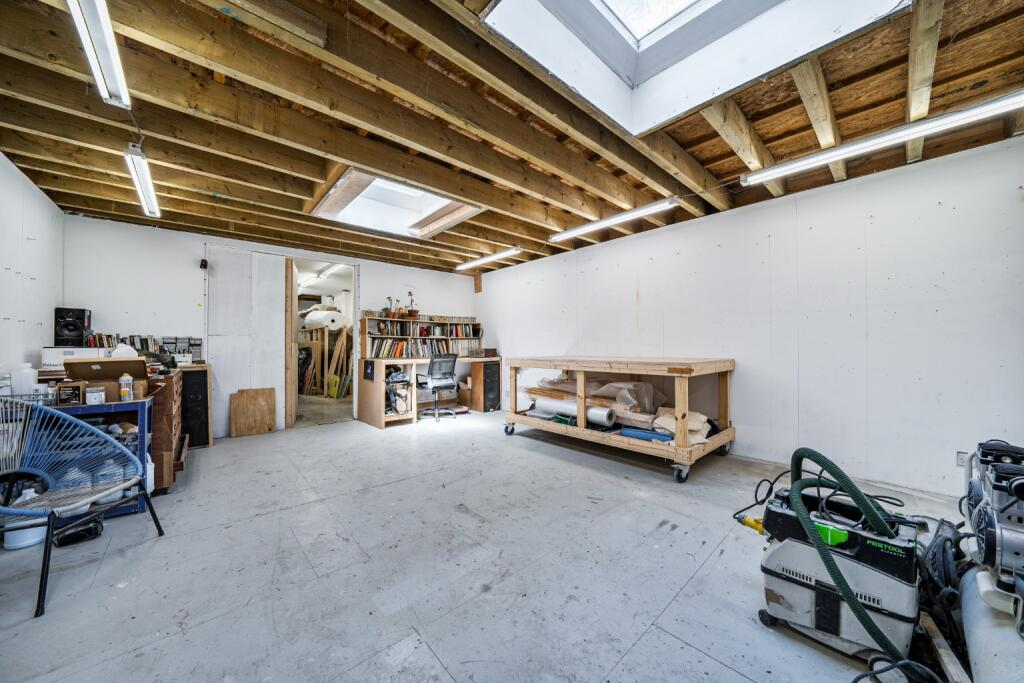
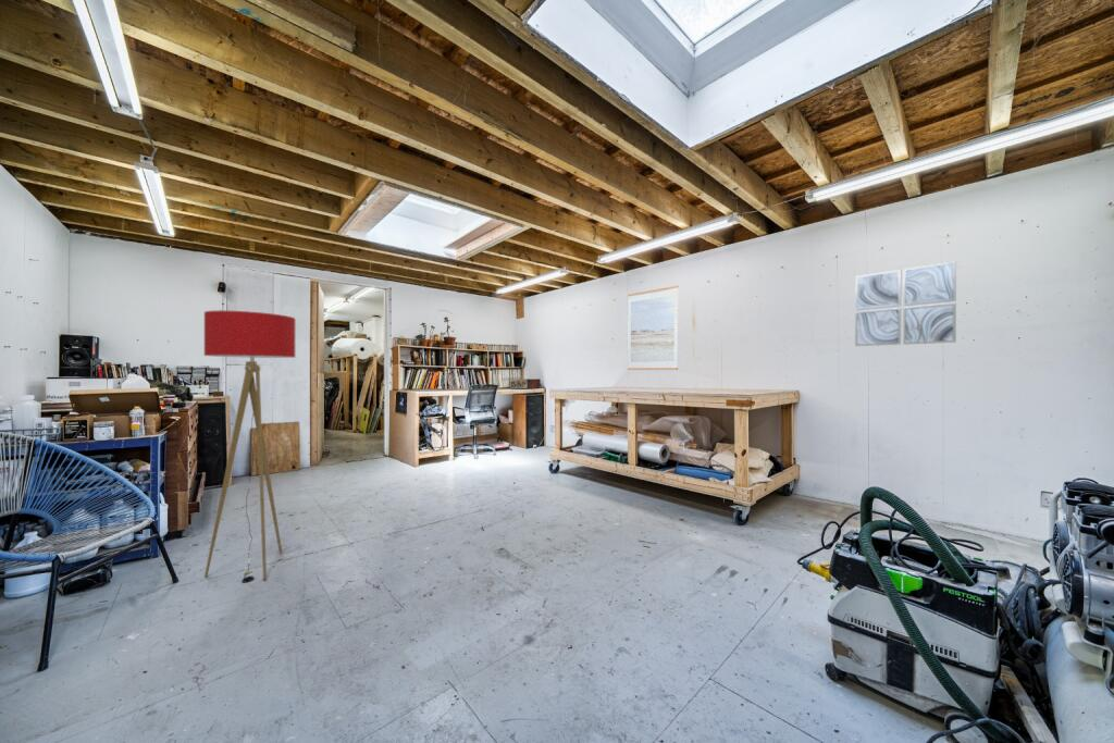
+ floor lamp [203,309,296,584]
+ wall art [627,285,679,371]
+ wall art [854,260,957,347]
